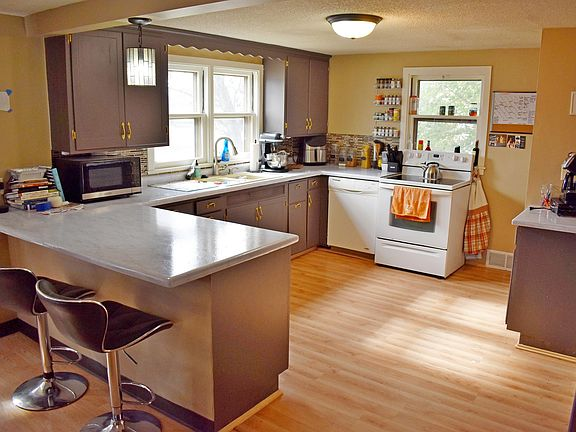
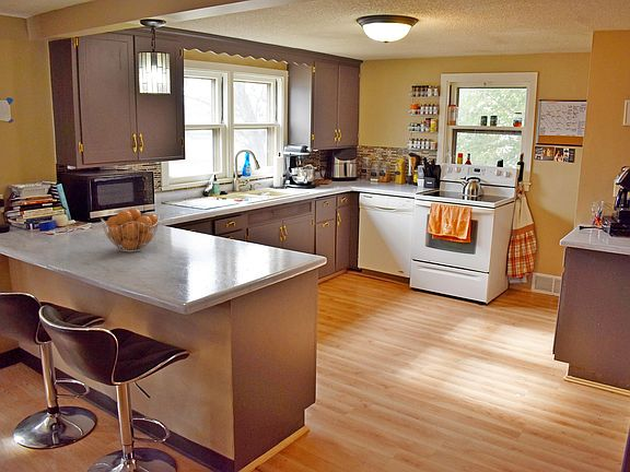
+ fruit basket [100,208,161,253]
